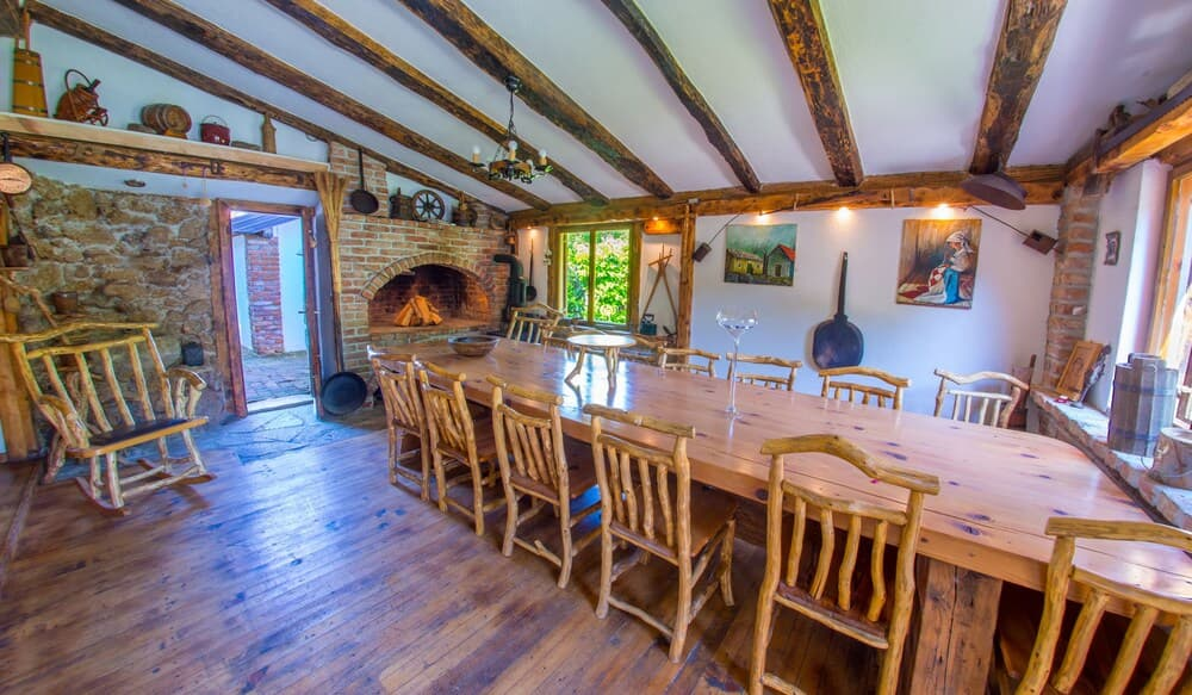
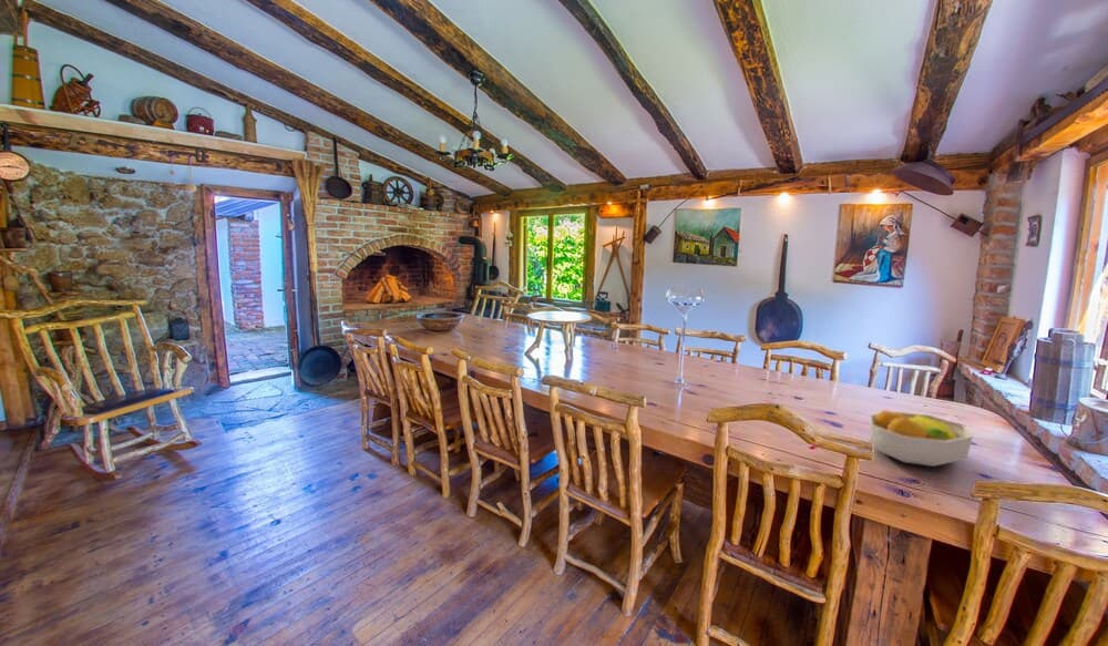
+ fruit bowl [869,409,974,468]
